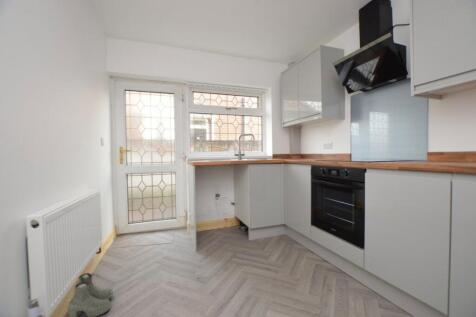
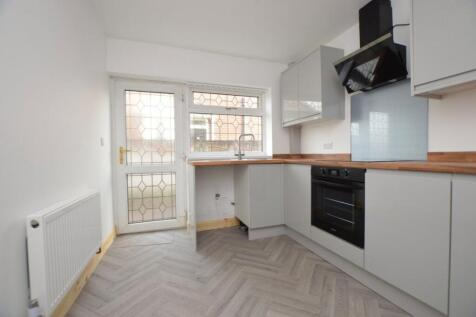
- boots [67,272,114,317]
